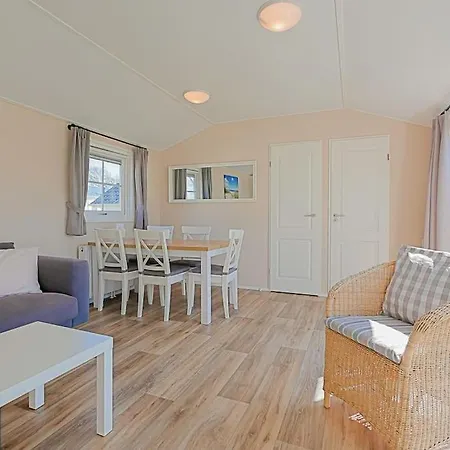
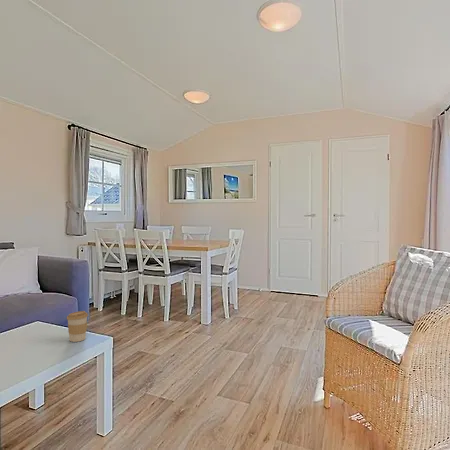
+ coffee cup [66,310,89,343]
